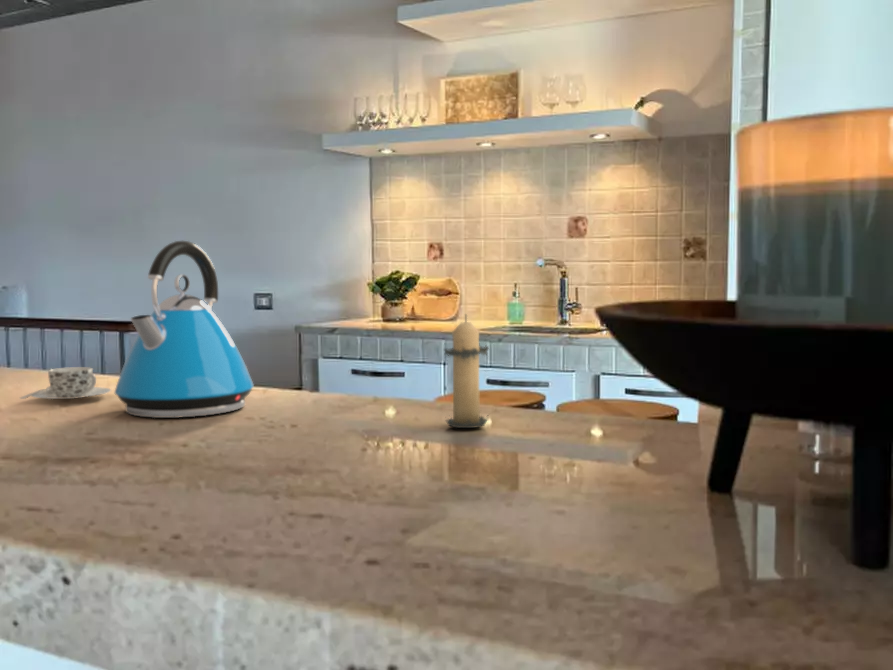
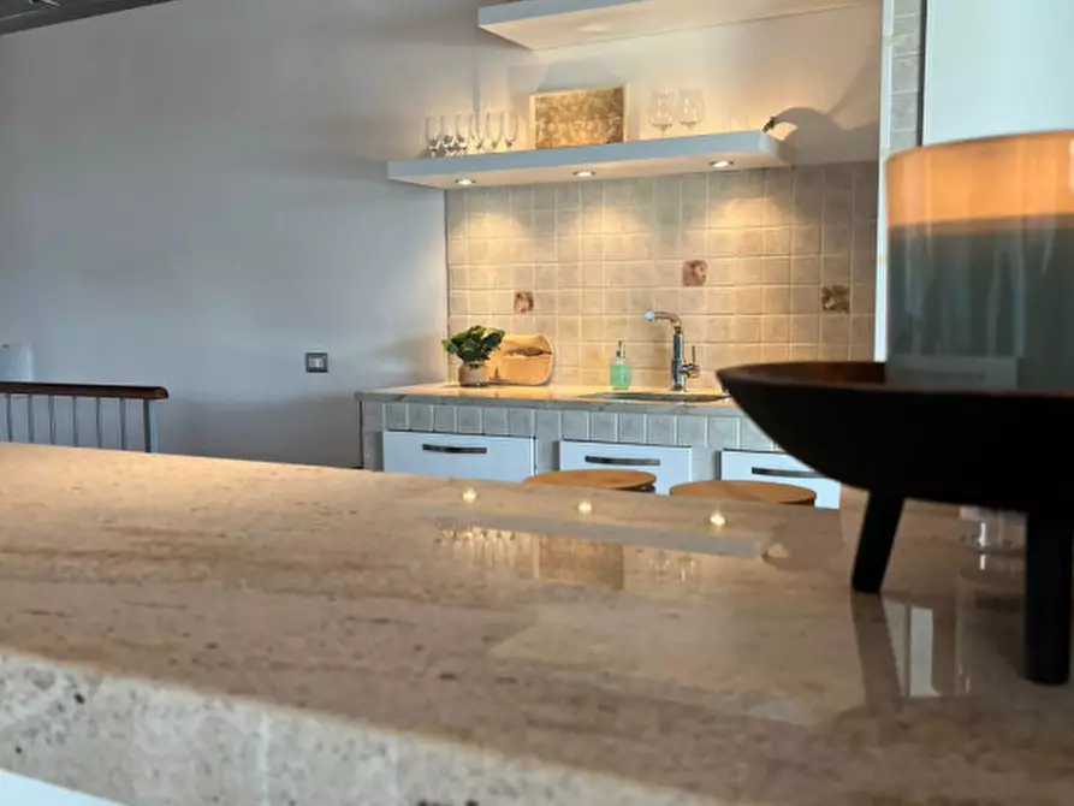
- teacup [19,366,112,400]
- kettle [113,240,255,419]
- candle [441,313,490,429]
